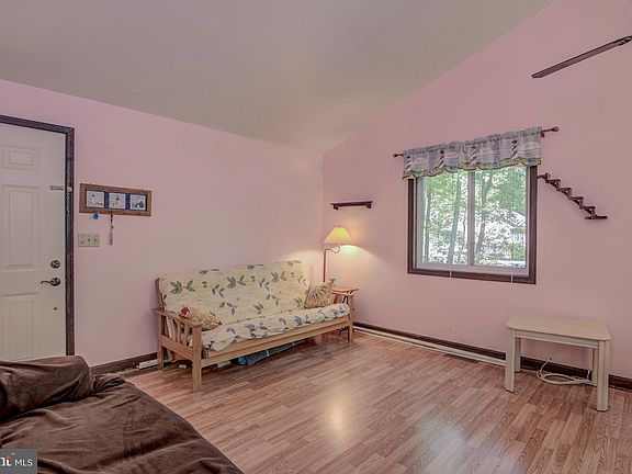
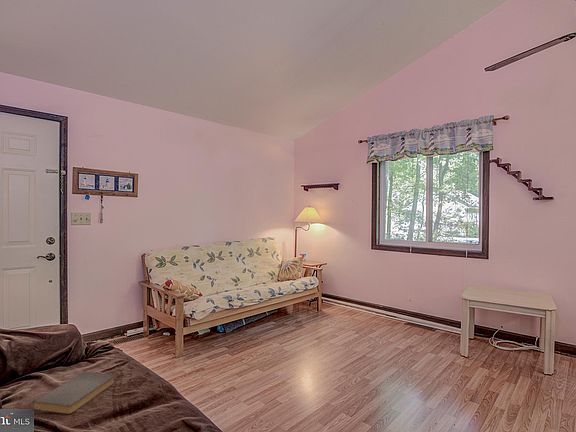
+ book [31,371,116,415]
